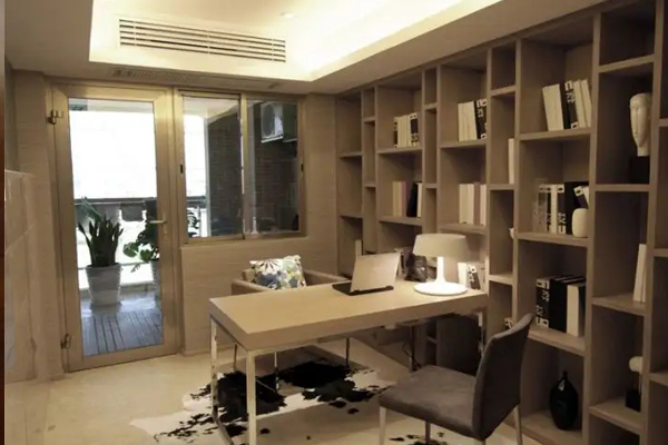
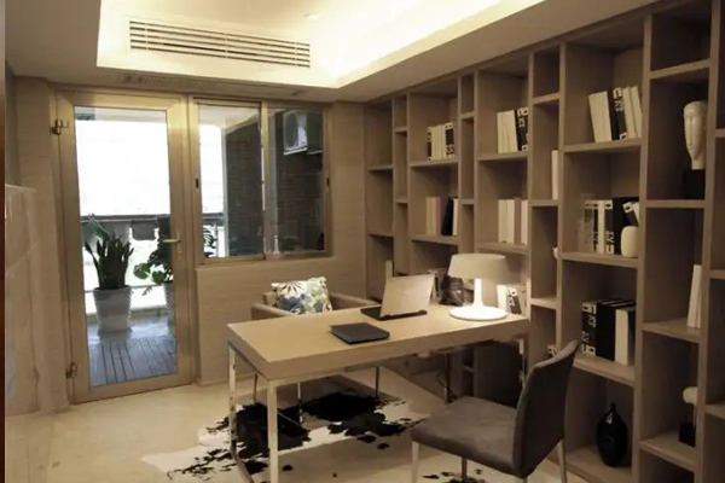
+ notebook [329,321,392,344]
